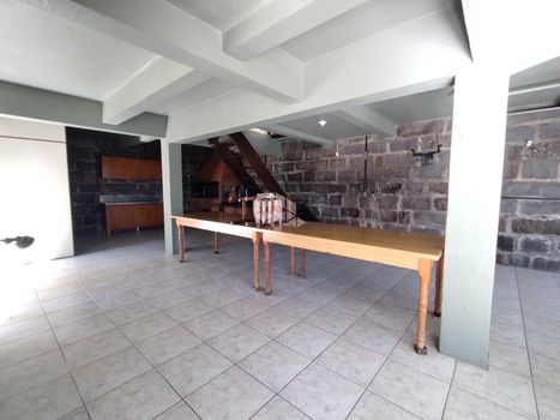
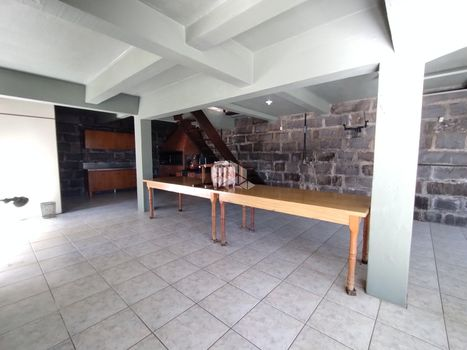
+ wastebasket [39,201,57,220]
